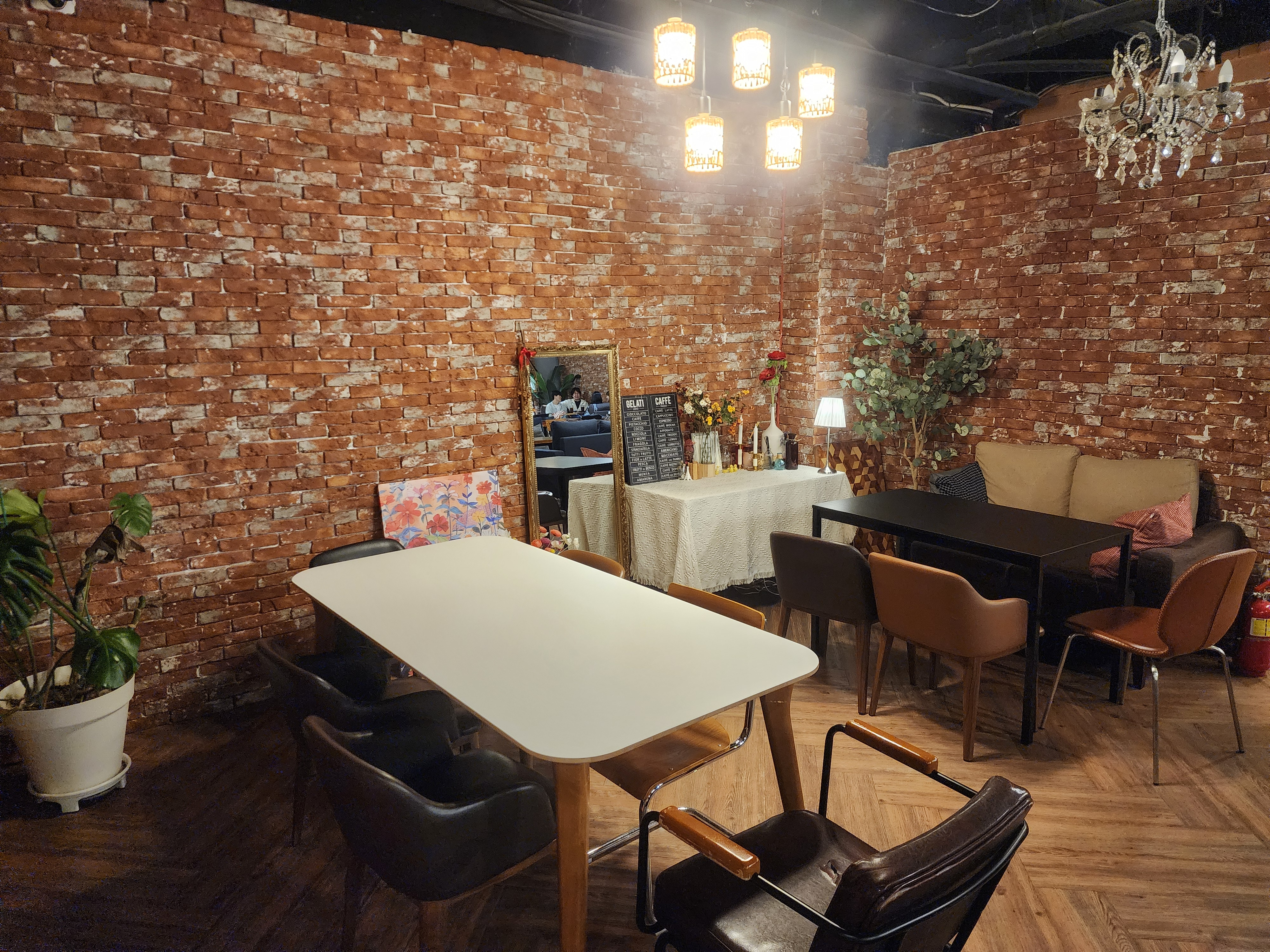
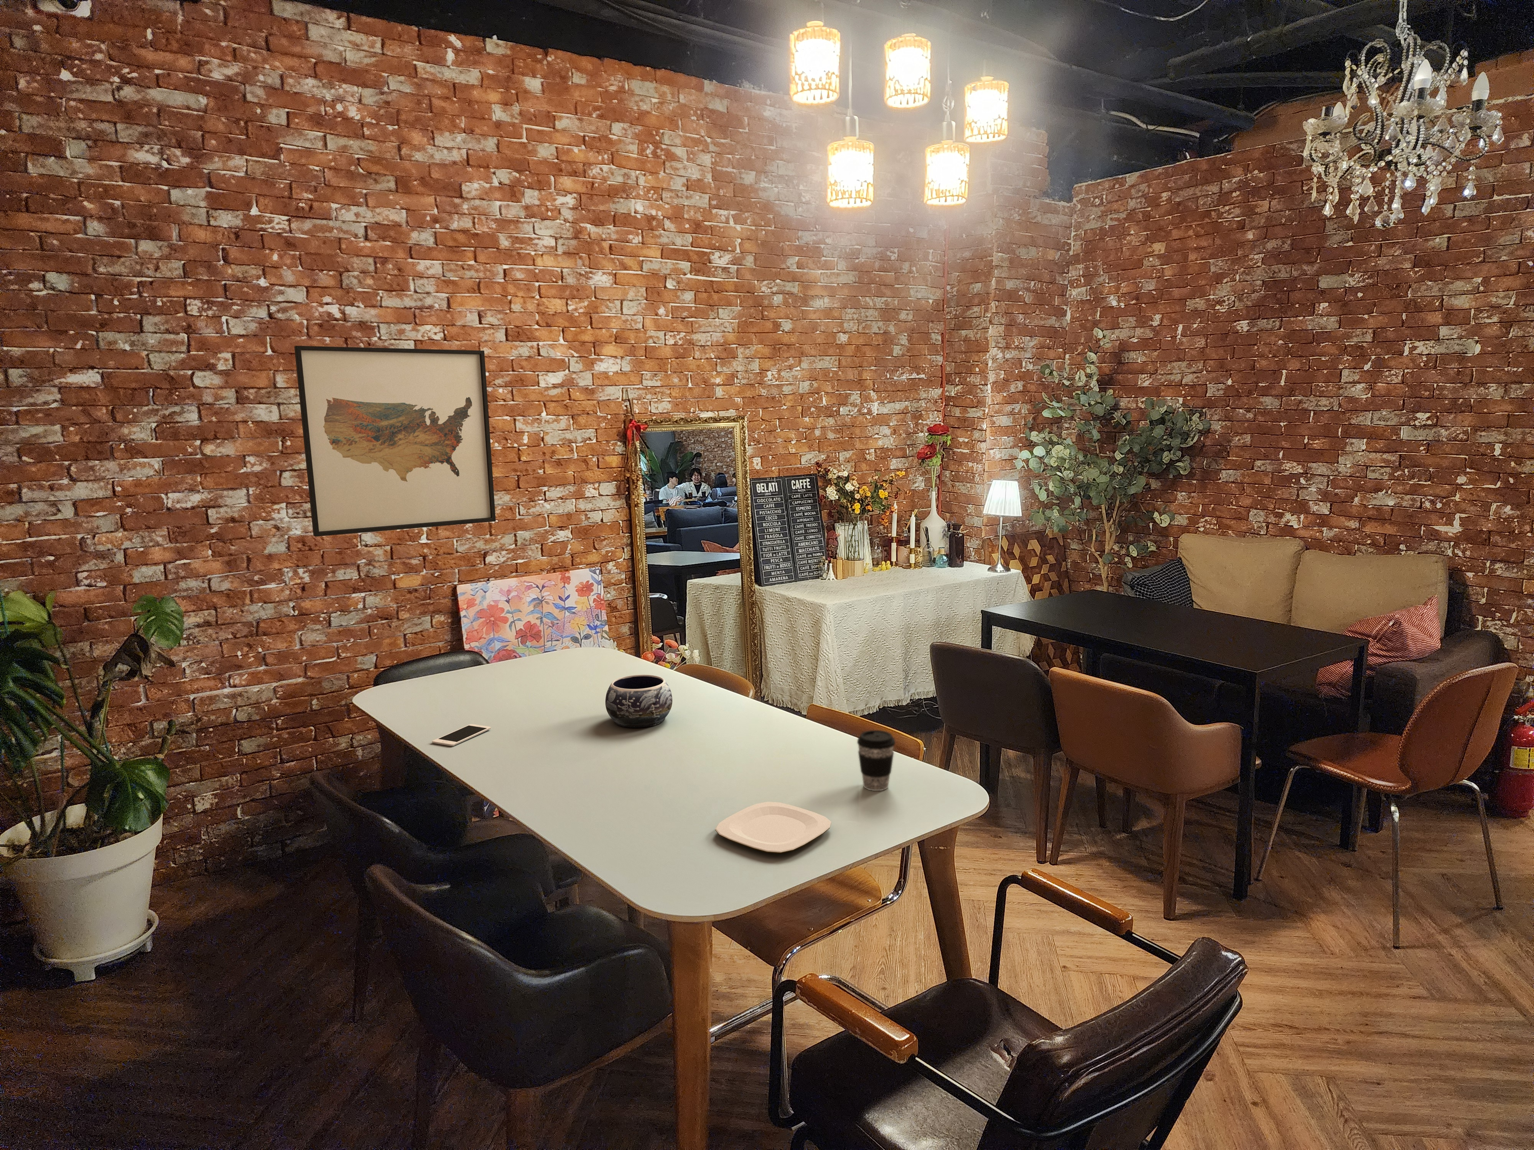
+ plate [715,802,831,854]
+ coffee cup [856,730,896,791]
+ wall art [295,345,496,538]
+ cell phone [432,724,492,747]
+ decorative bowl [605,674,673,728]
